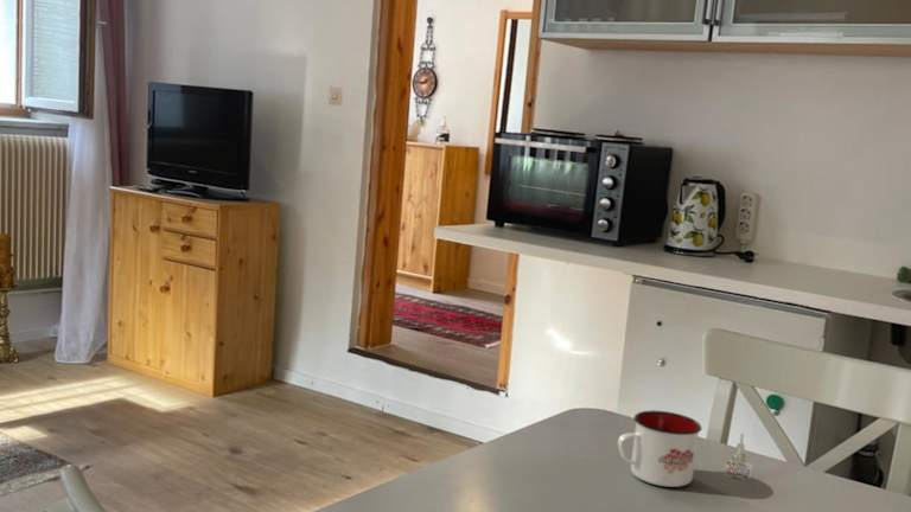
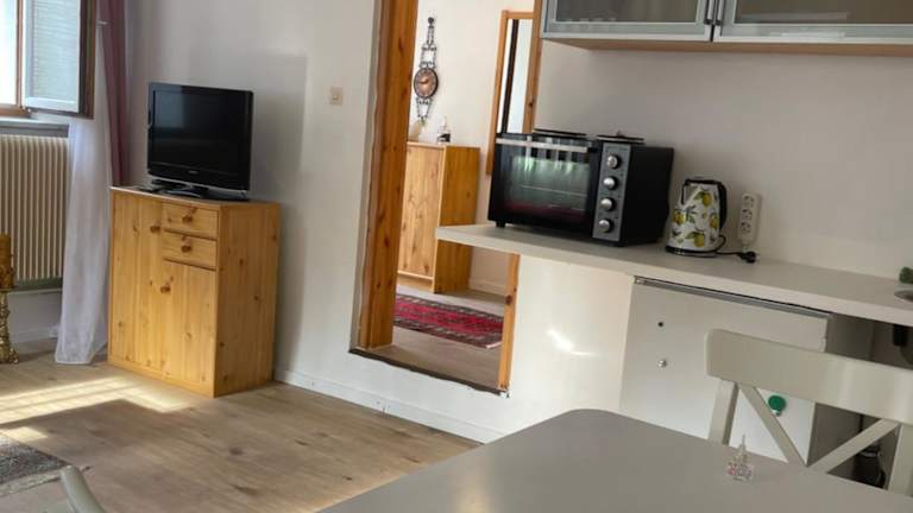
- mug [617,409,703,488]
